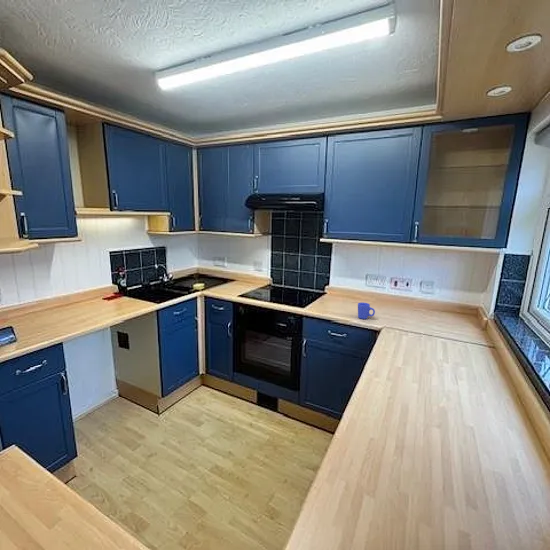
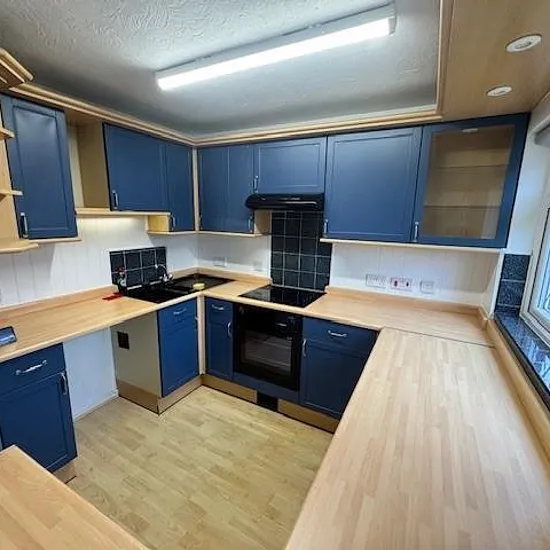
- mug [357,302,376,320]
